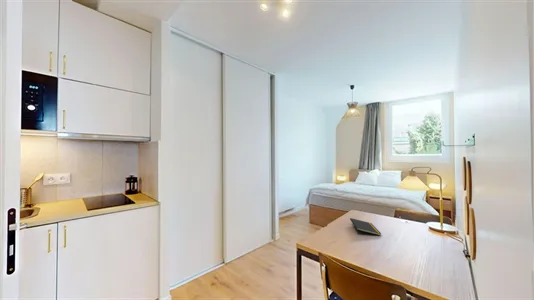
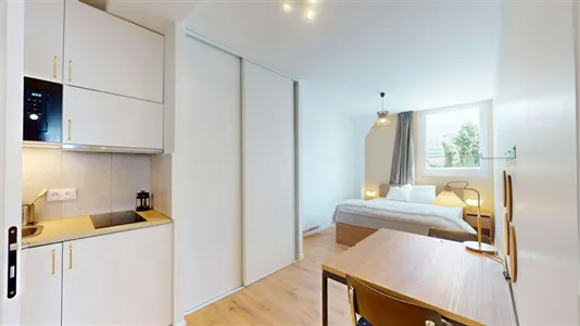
- notepad [349,217,382,236]
